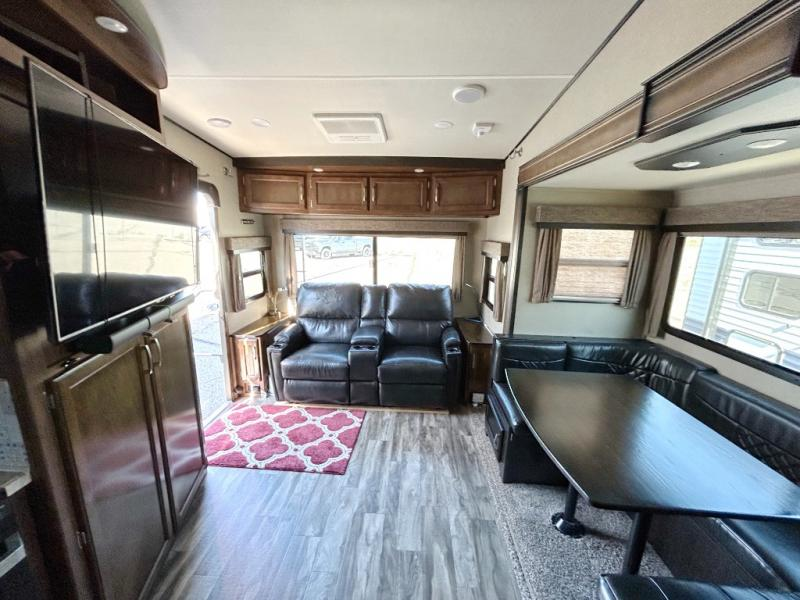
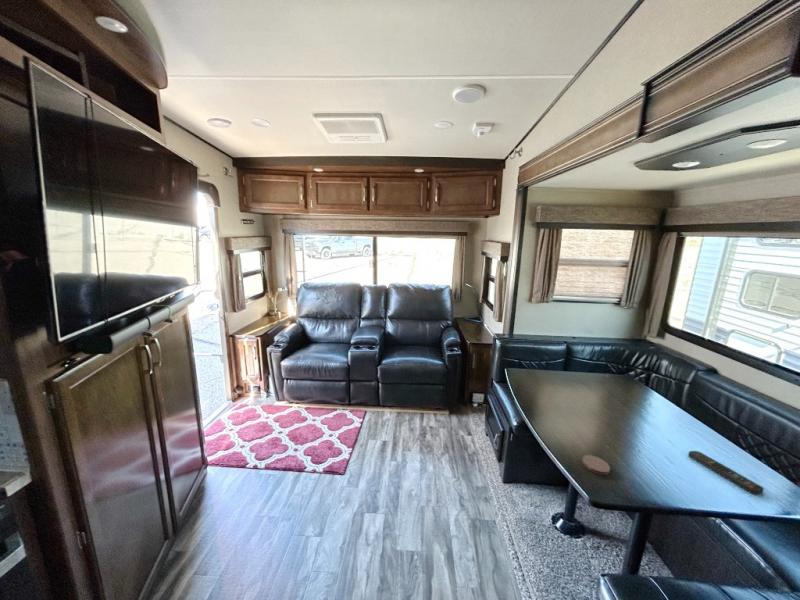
+ coaster [581,454,611,476]
+ remote control [687,450,765,495]
